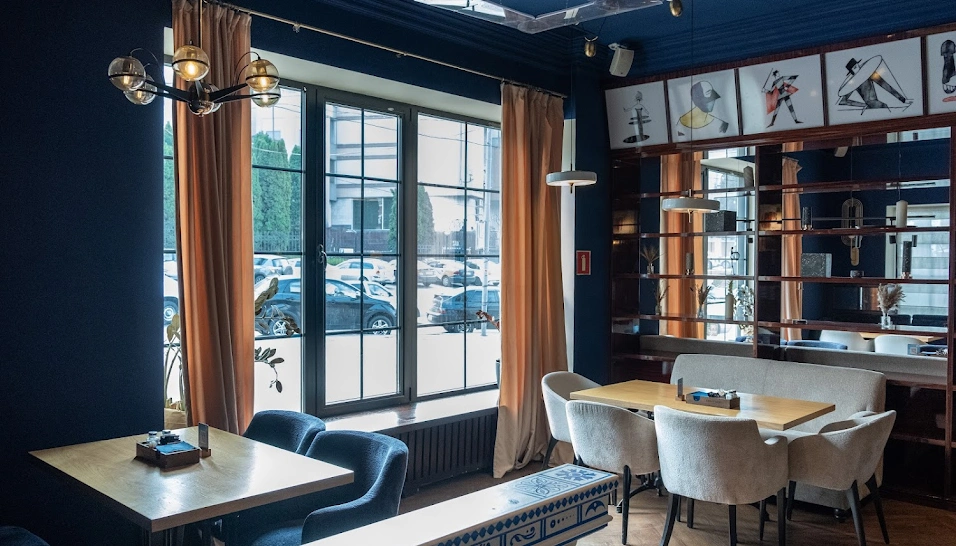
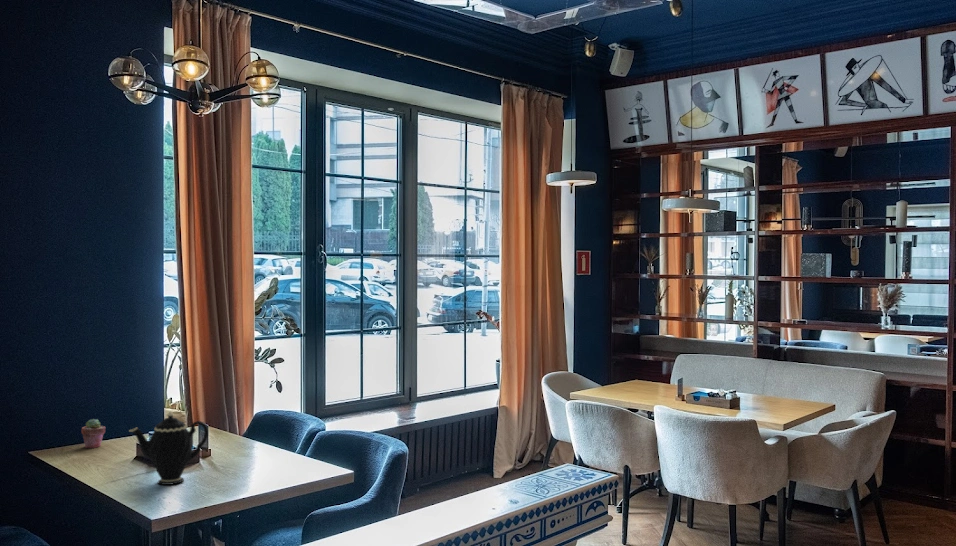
+ teapot [128,411,209,486]
+ potted succulent [80,418,106,449]
